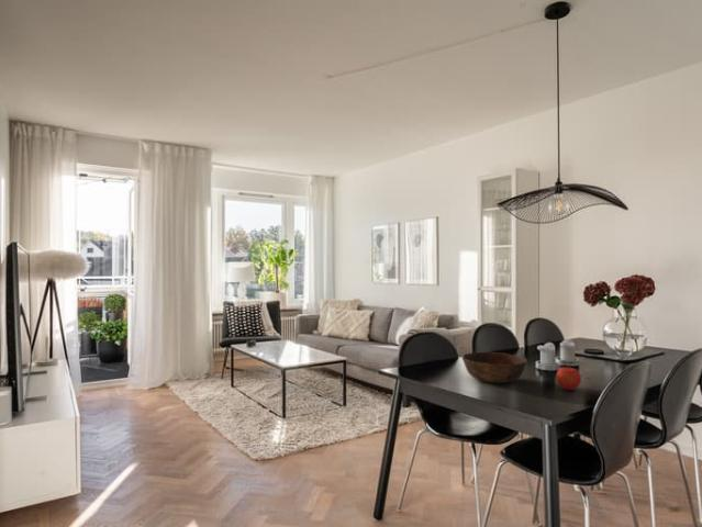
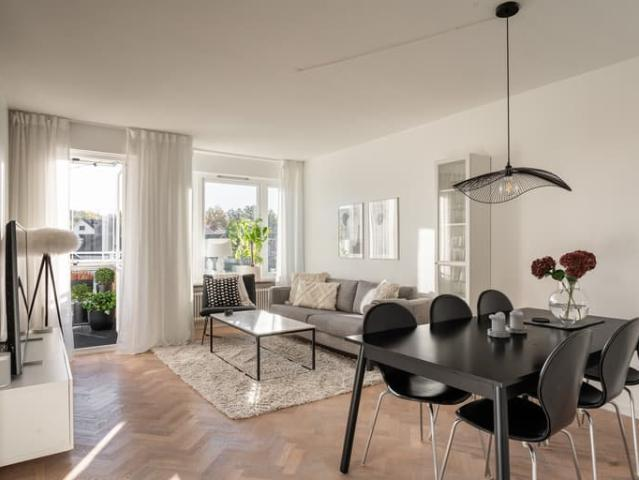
- bowl [460,351,528,384]
- fruit [555,365,582,391]
